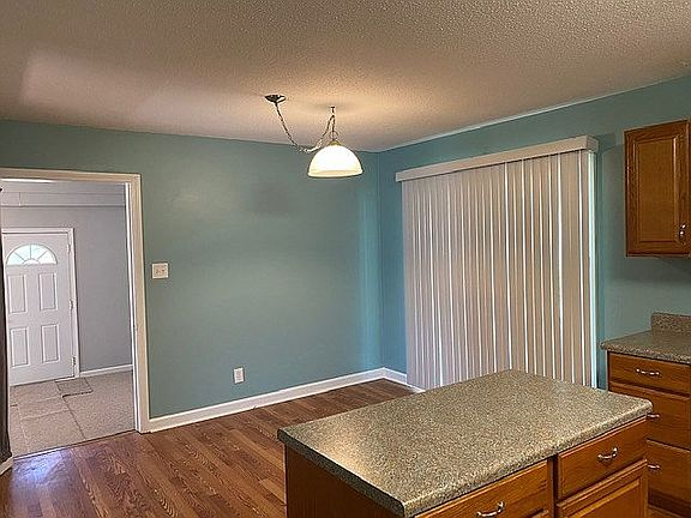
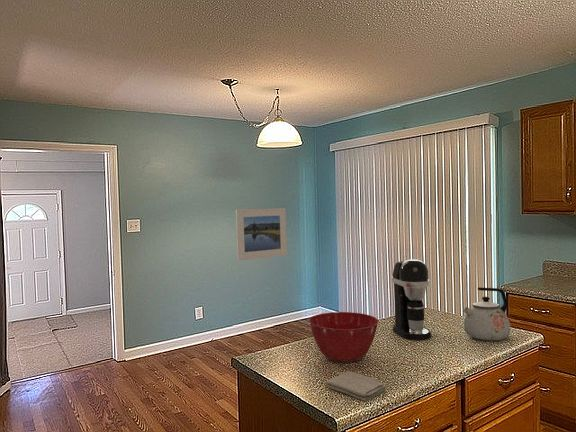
+ washcloth [324,370,387,402]
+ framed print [235,207,288,262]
+ kettle [463,286,511,341]
+ coffee maker [391,258,432,341]
+ mixing bowl [308,311,380,363]
